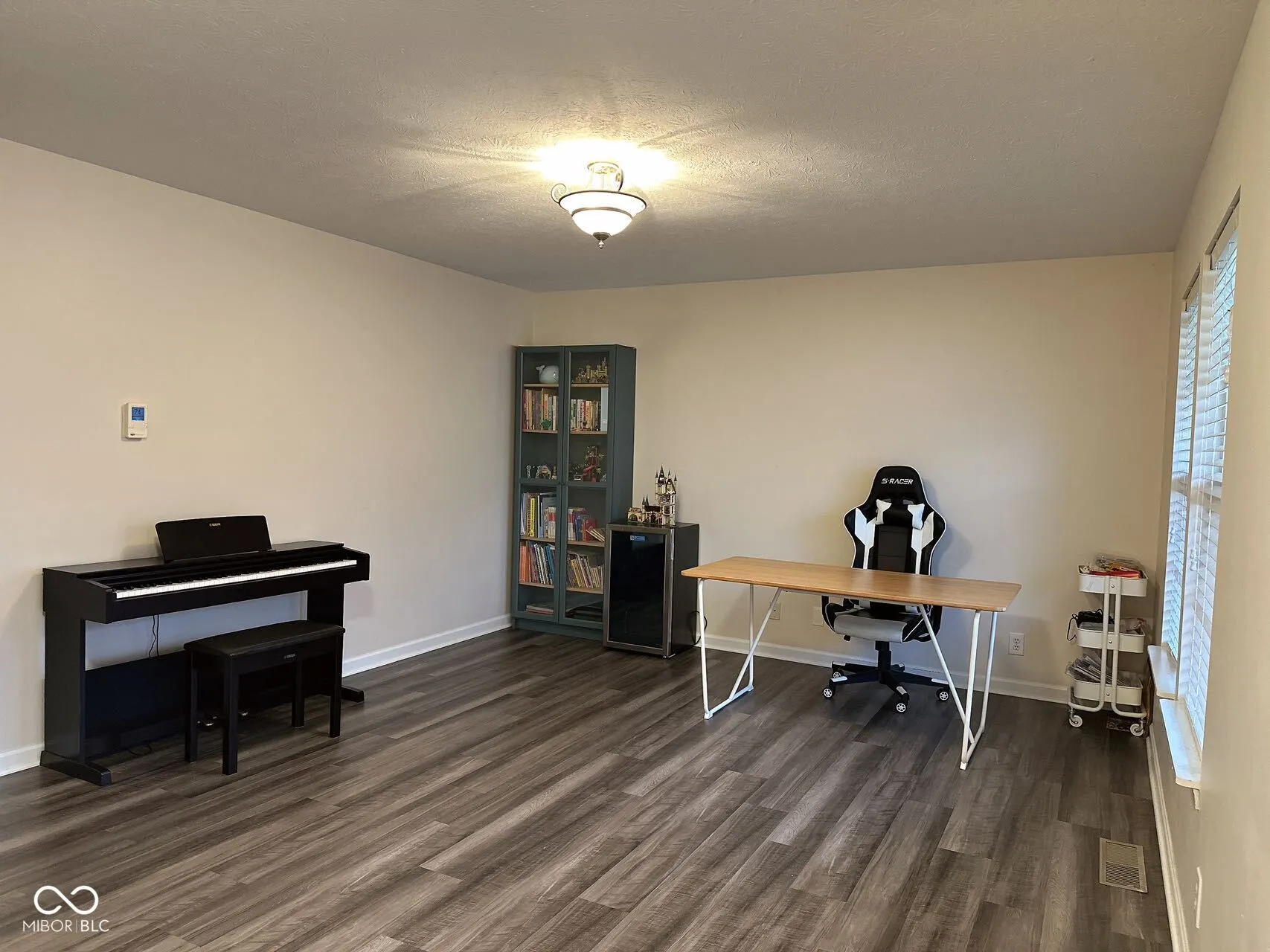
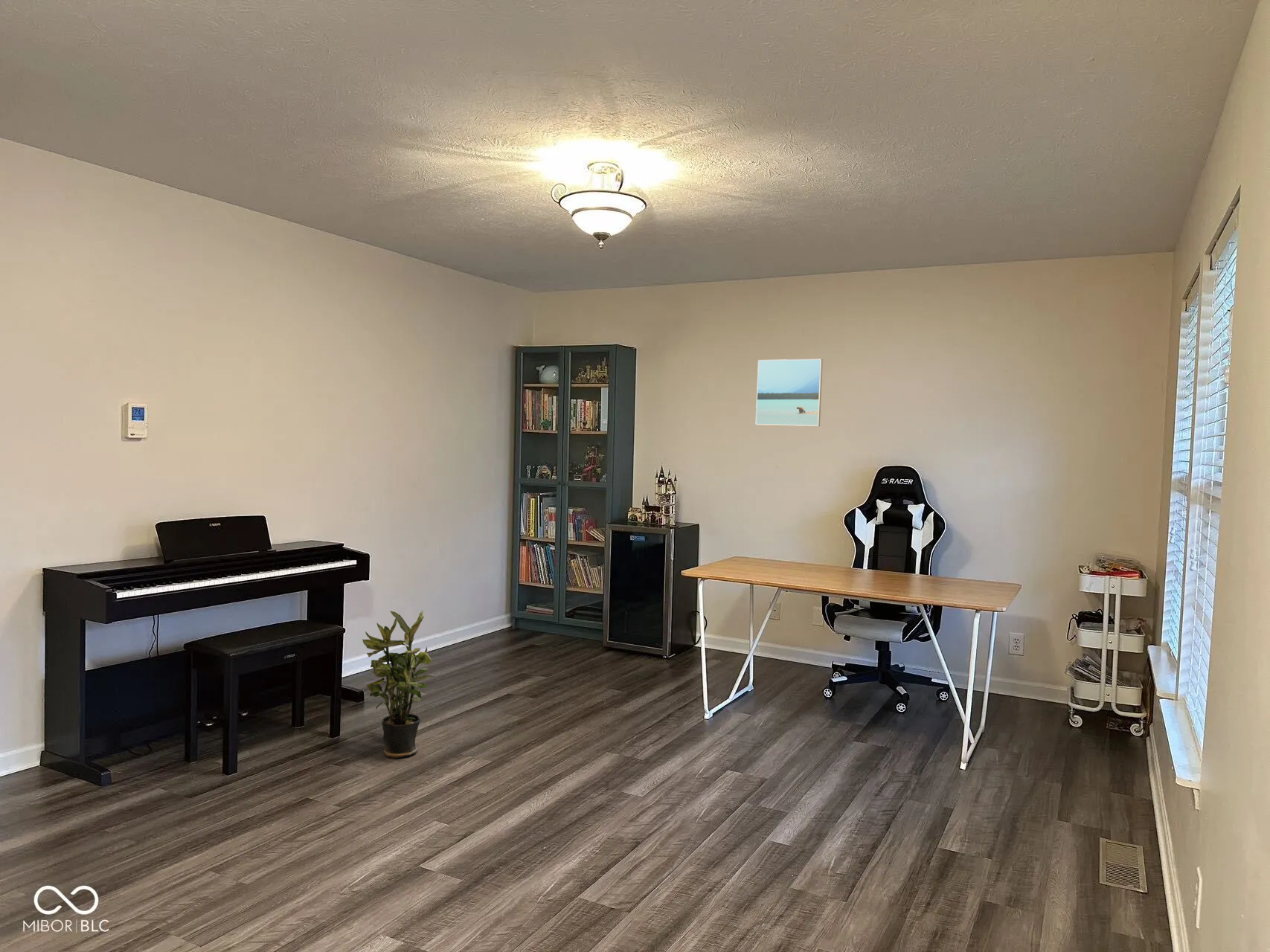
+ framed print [755,358,824,427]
+ potted plant [362,610,432,759]
